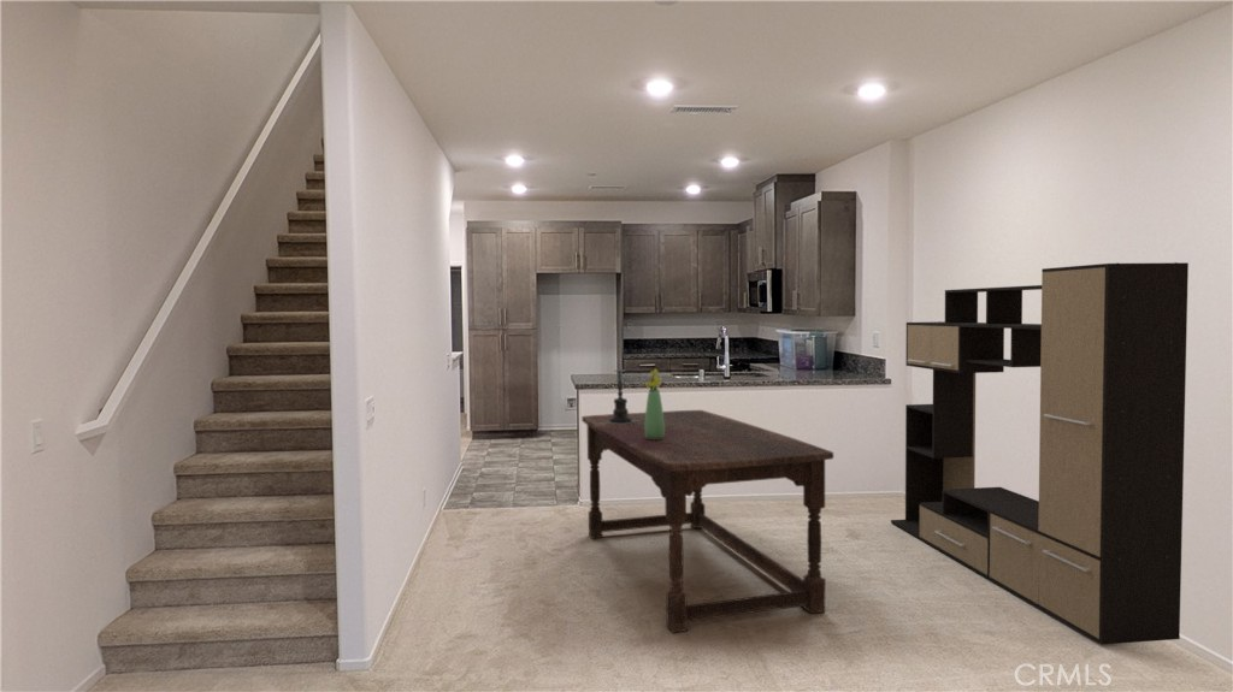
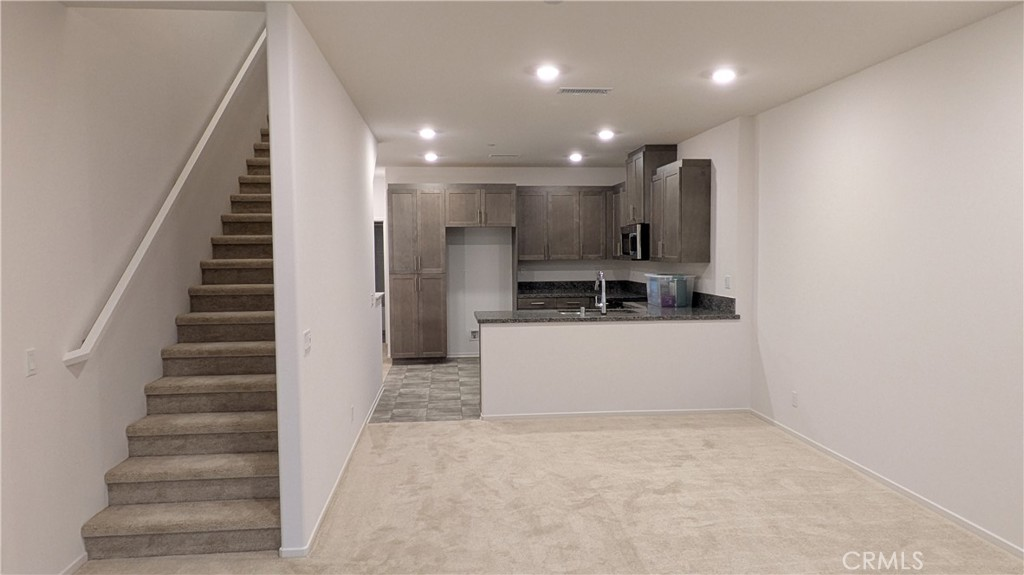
- media console [890,261,1190,646]
- candle holder [601,361,641,425]
- bouquet [644,368,665,439]
- dining table [580,409,834,634]
